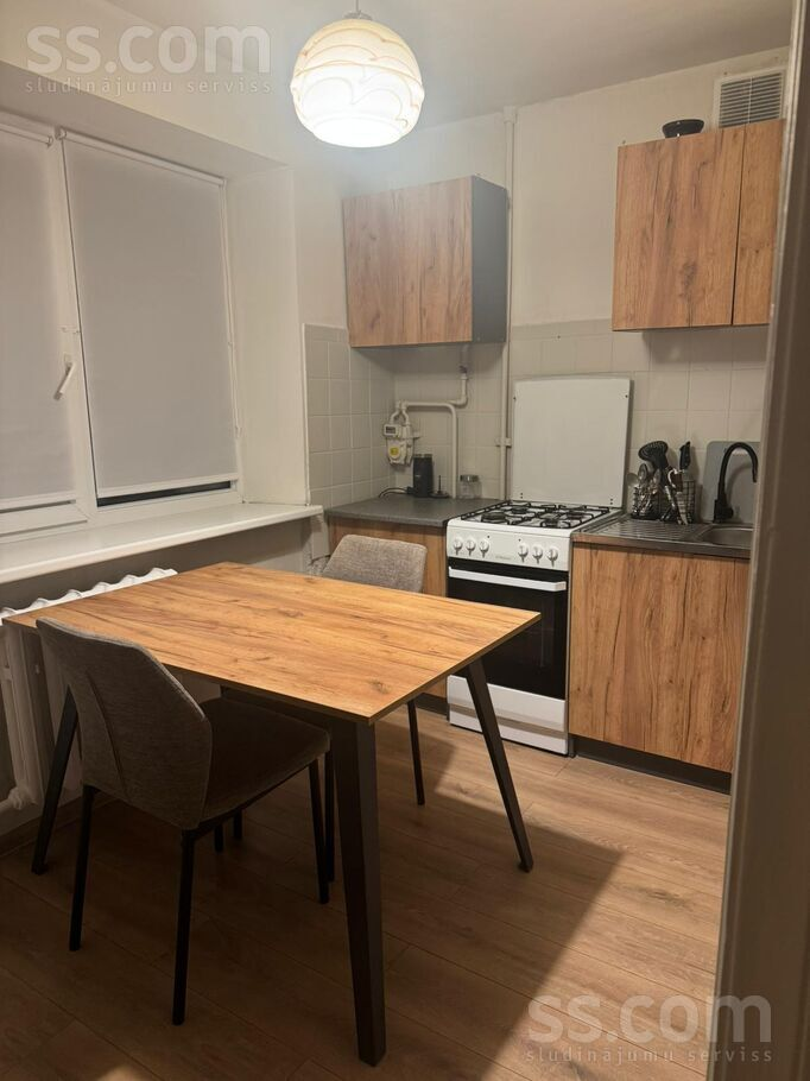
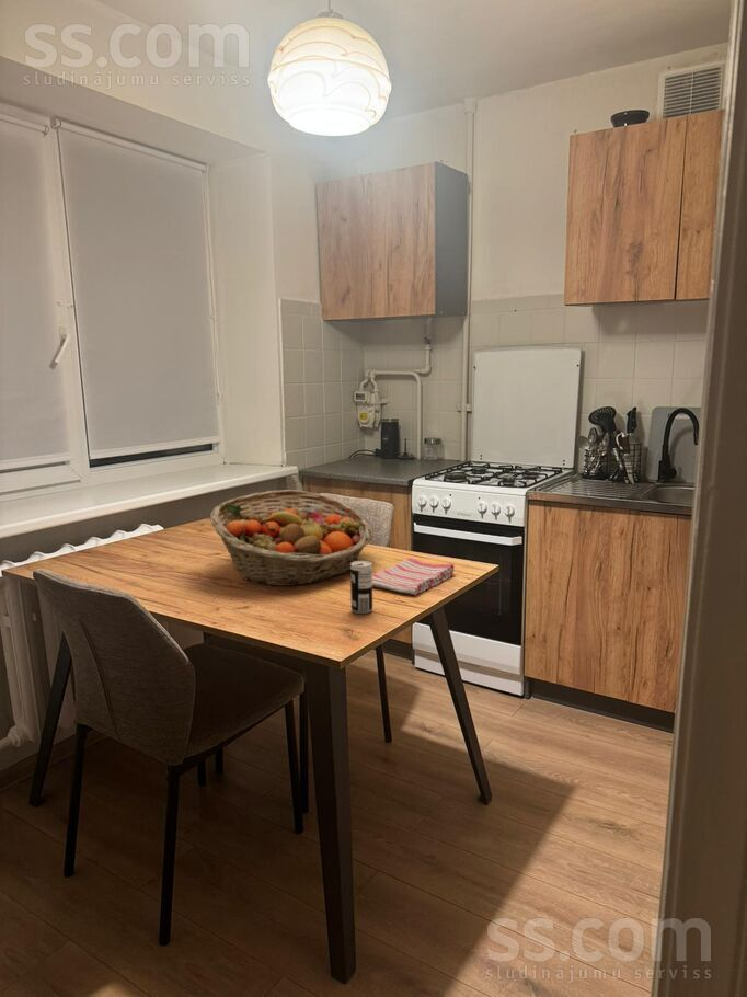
+ fruit basket [209,489,373,587]
+ dish towel [372,557,456,596]
+ beverage can [349,560,373,615]
